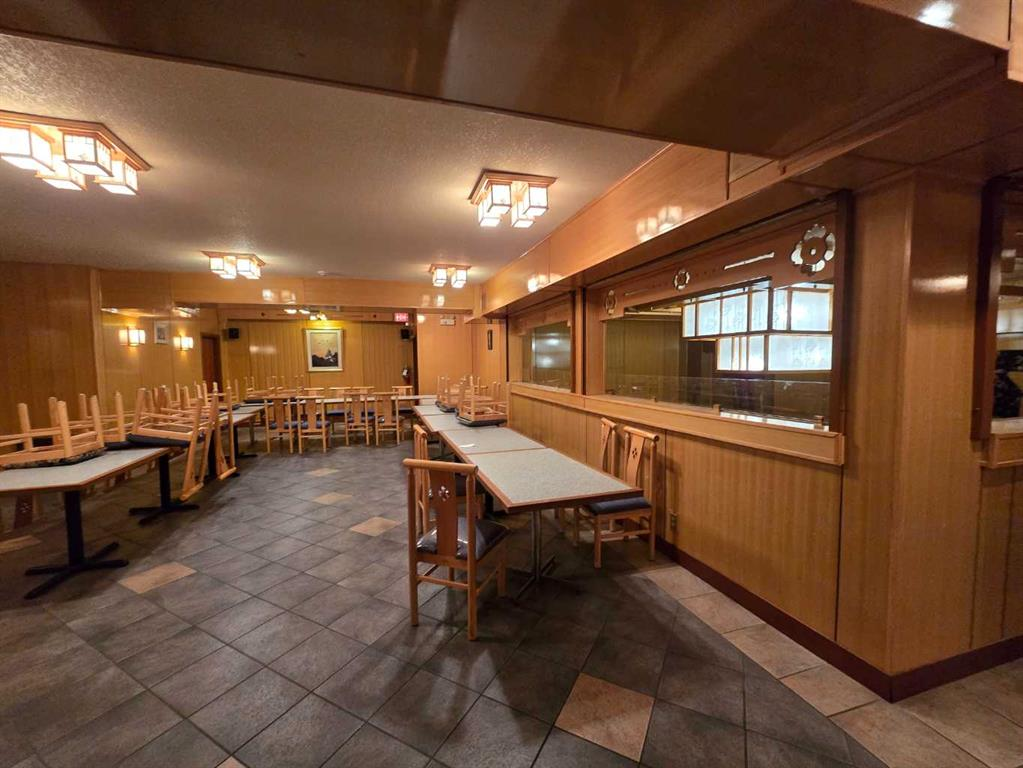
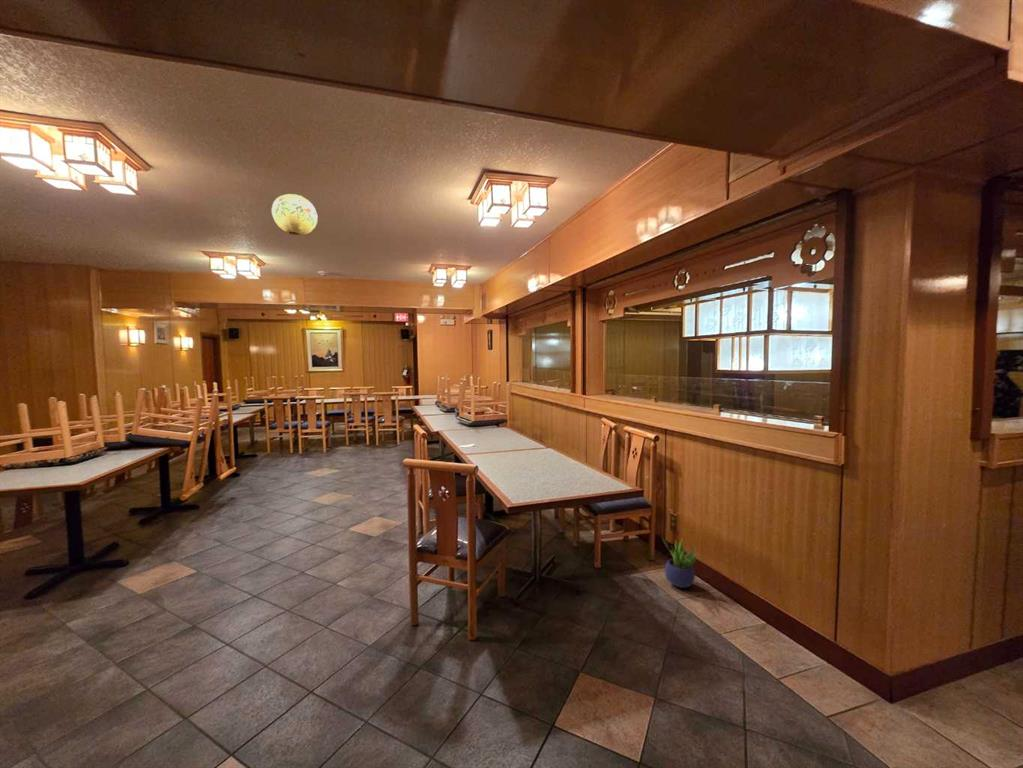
+ paper lantern [271,193,319,236]
+ potted plant [661,535,701,589]
